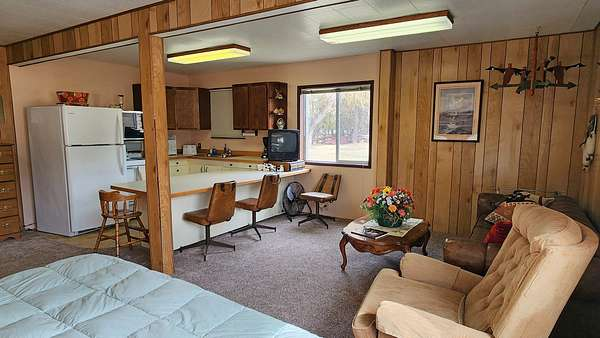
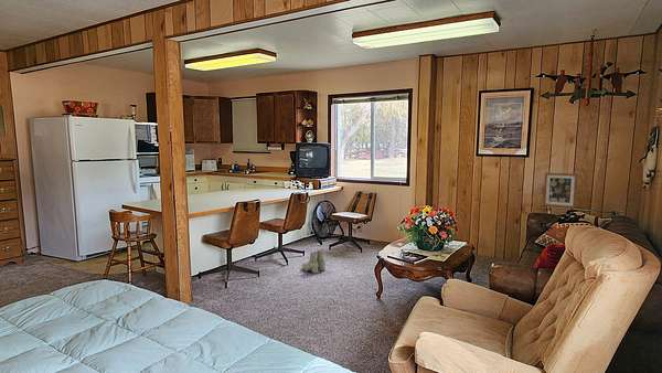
+ wall art [542,172,578,210]
+ boots [301,249,327,275]
